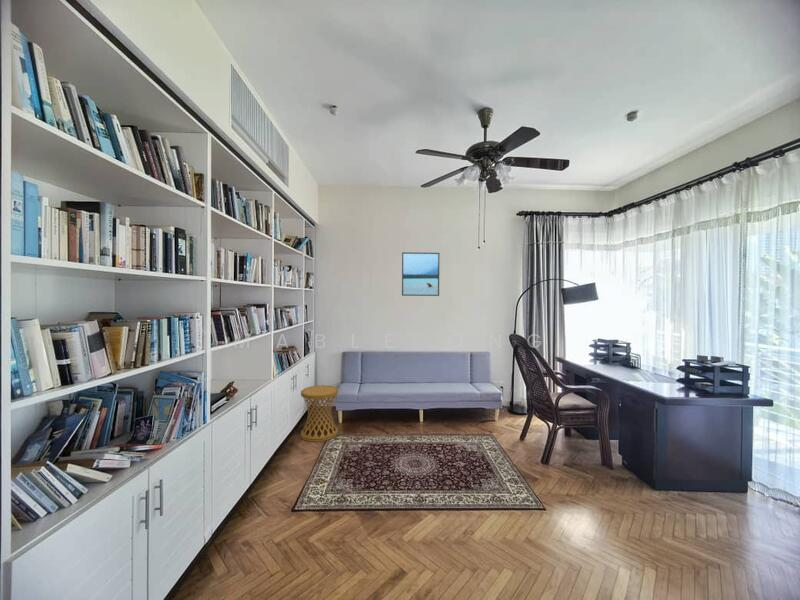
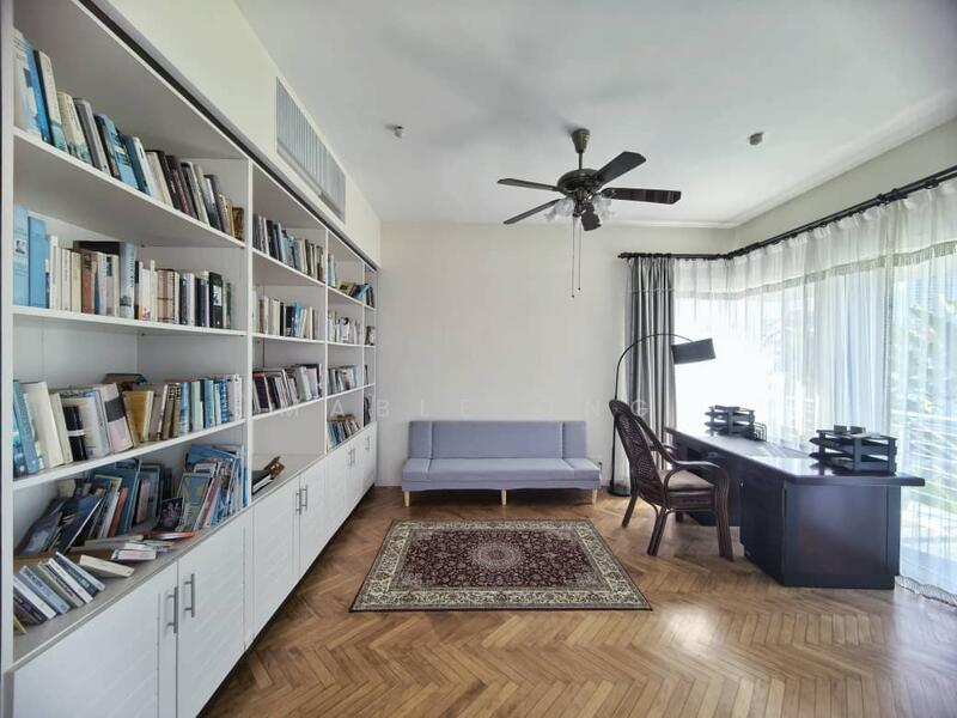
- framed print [401,251,440,297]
- side table [300,384,339,443]
